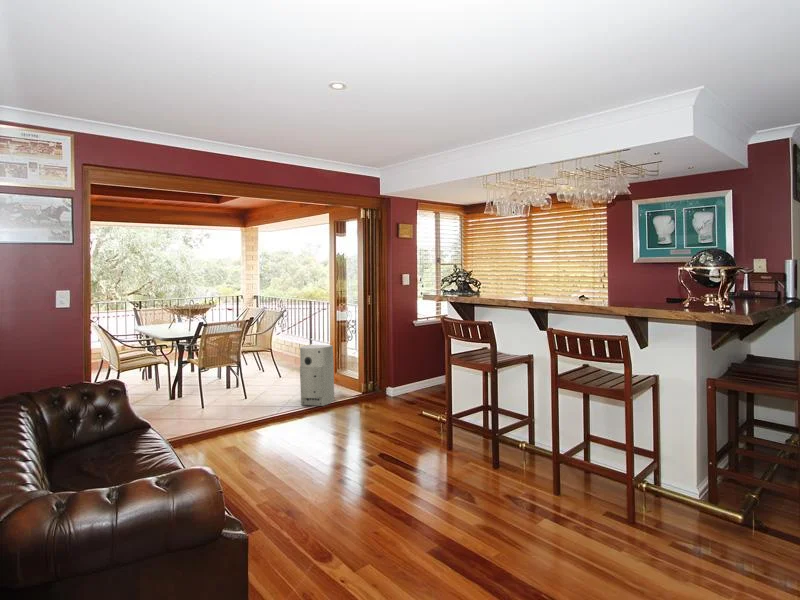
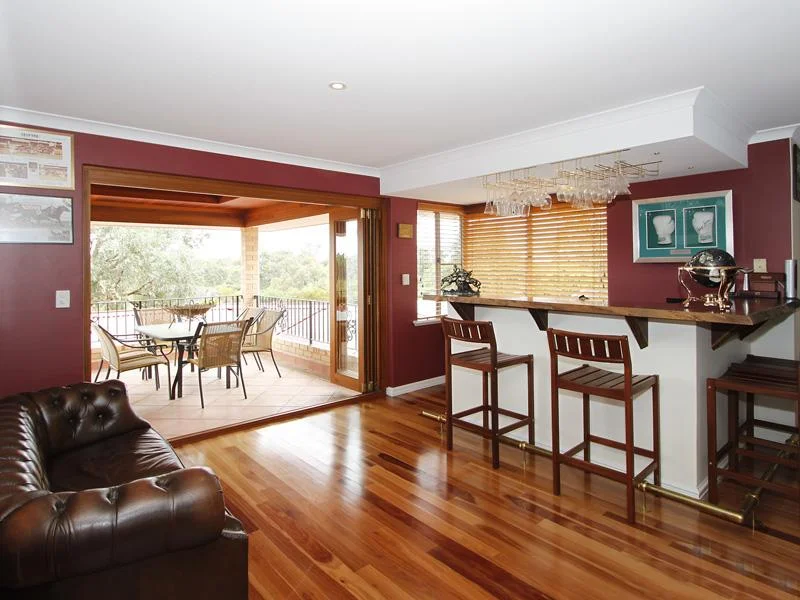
- air purifier [299,344,336,407]
